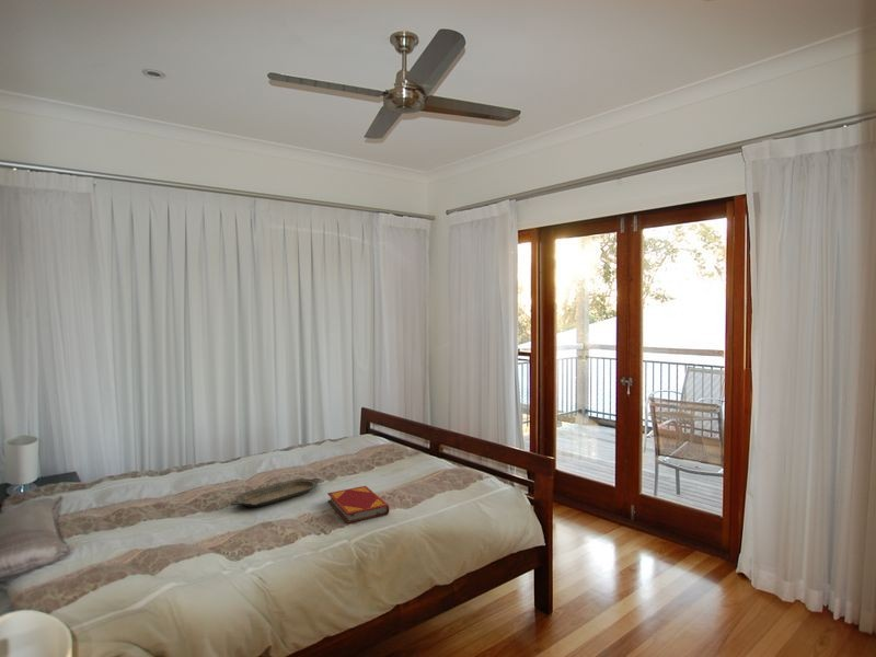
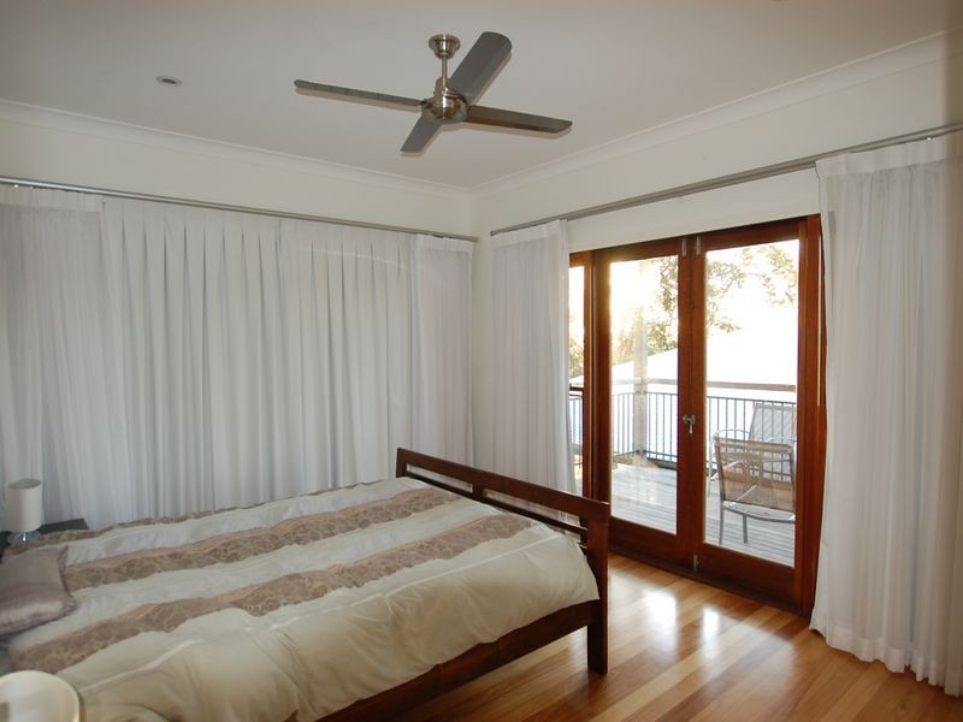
- serving tray [231,477,321,508]
- hardback book [326,485,391,525]
